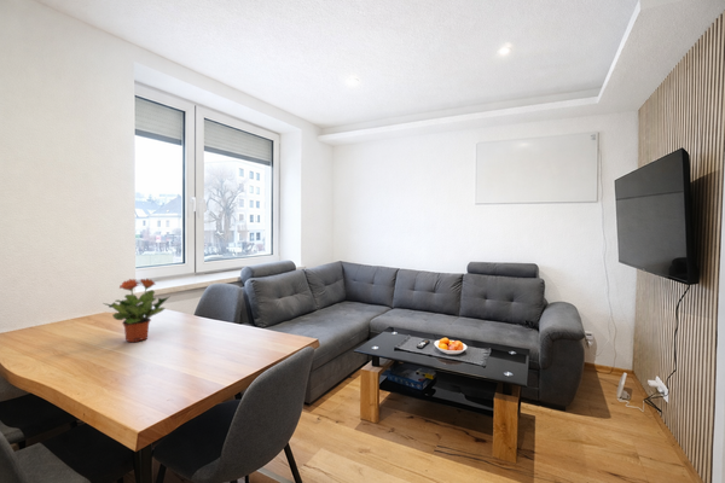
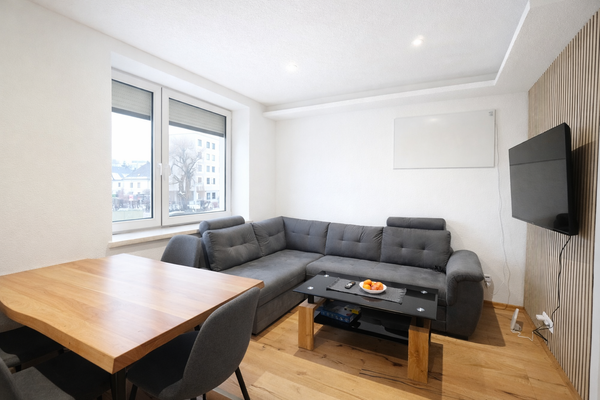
- potted plant [102,278,170,343]
